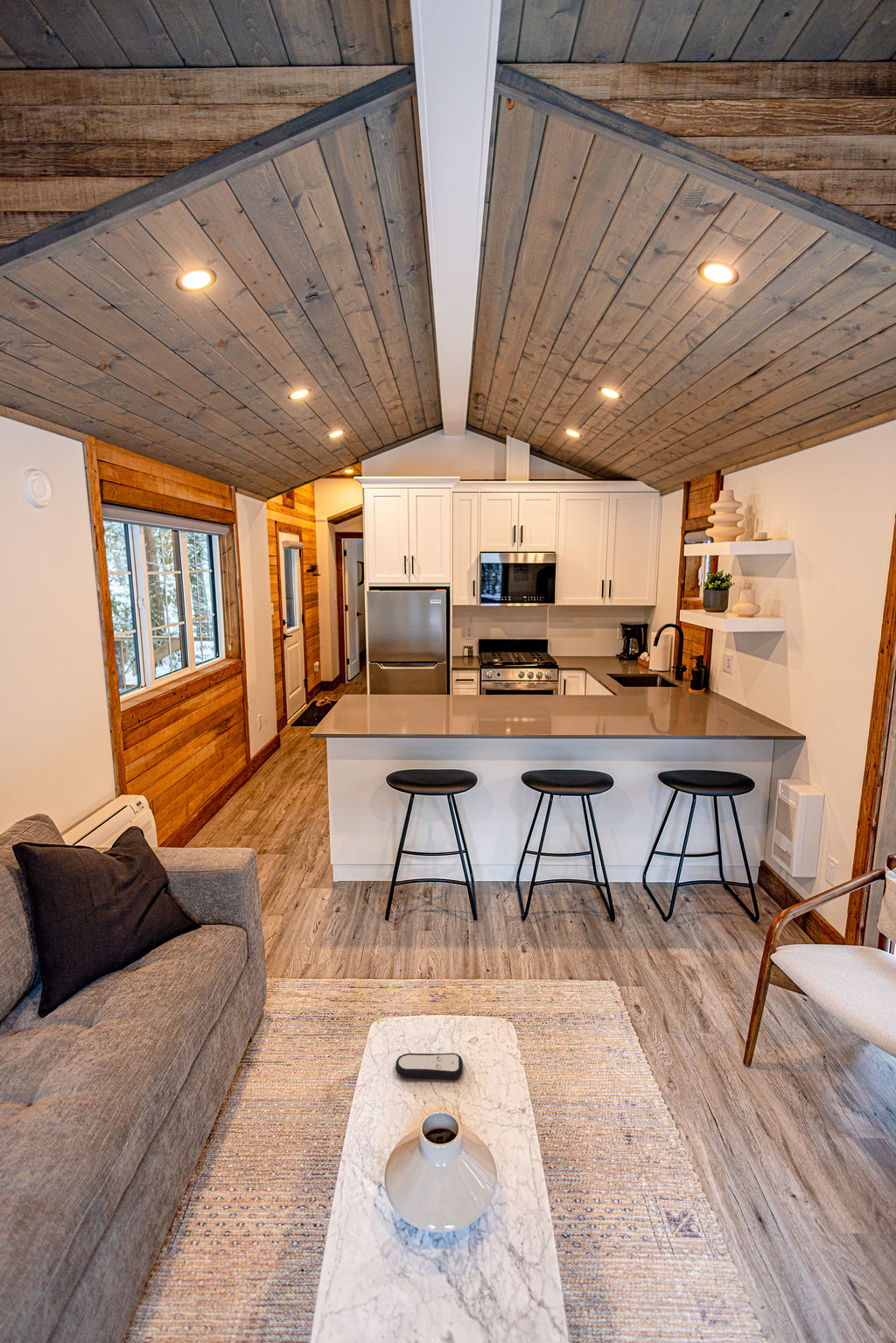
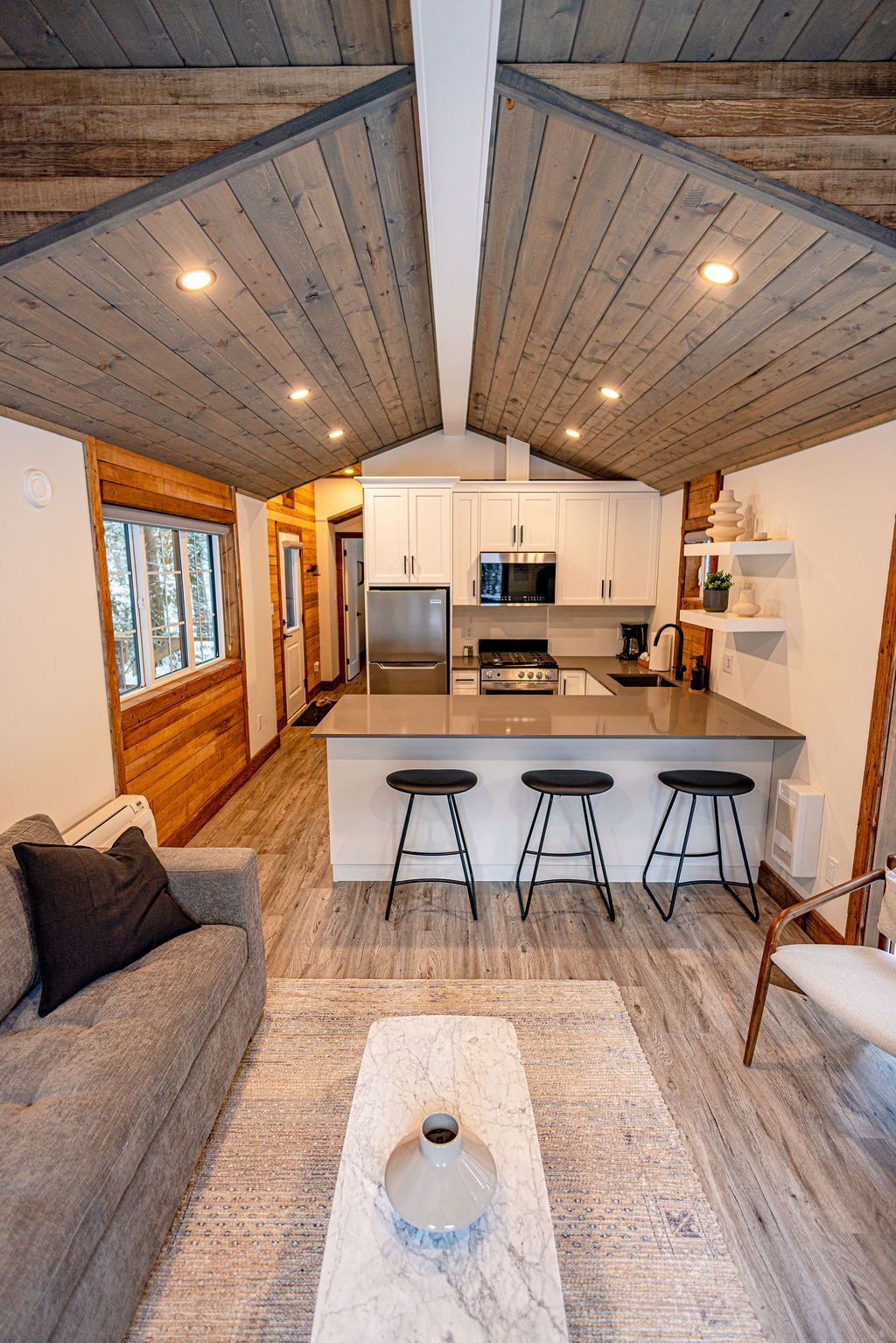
- remote control [395,1053,464,1080]
